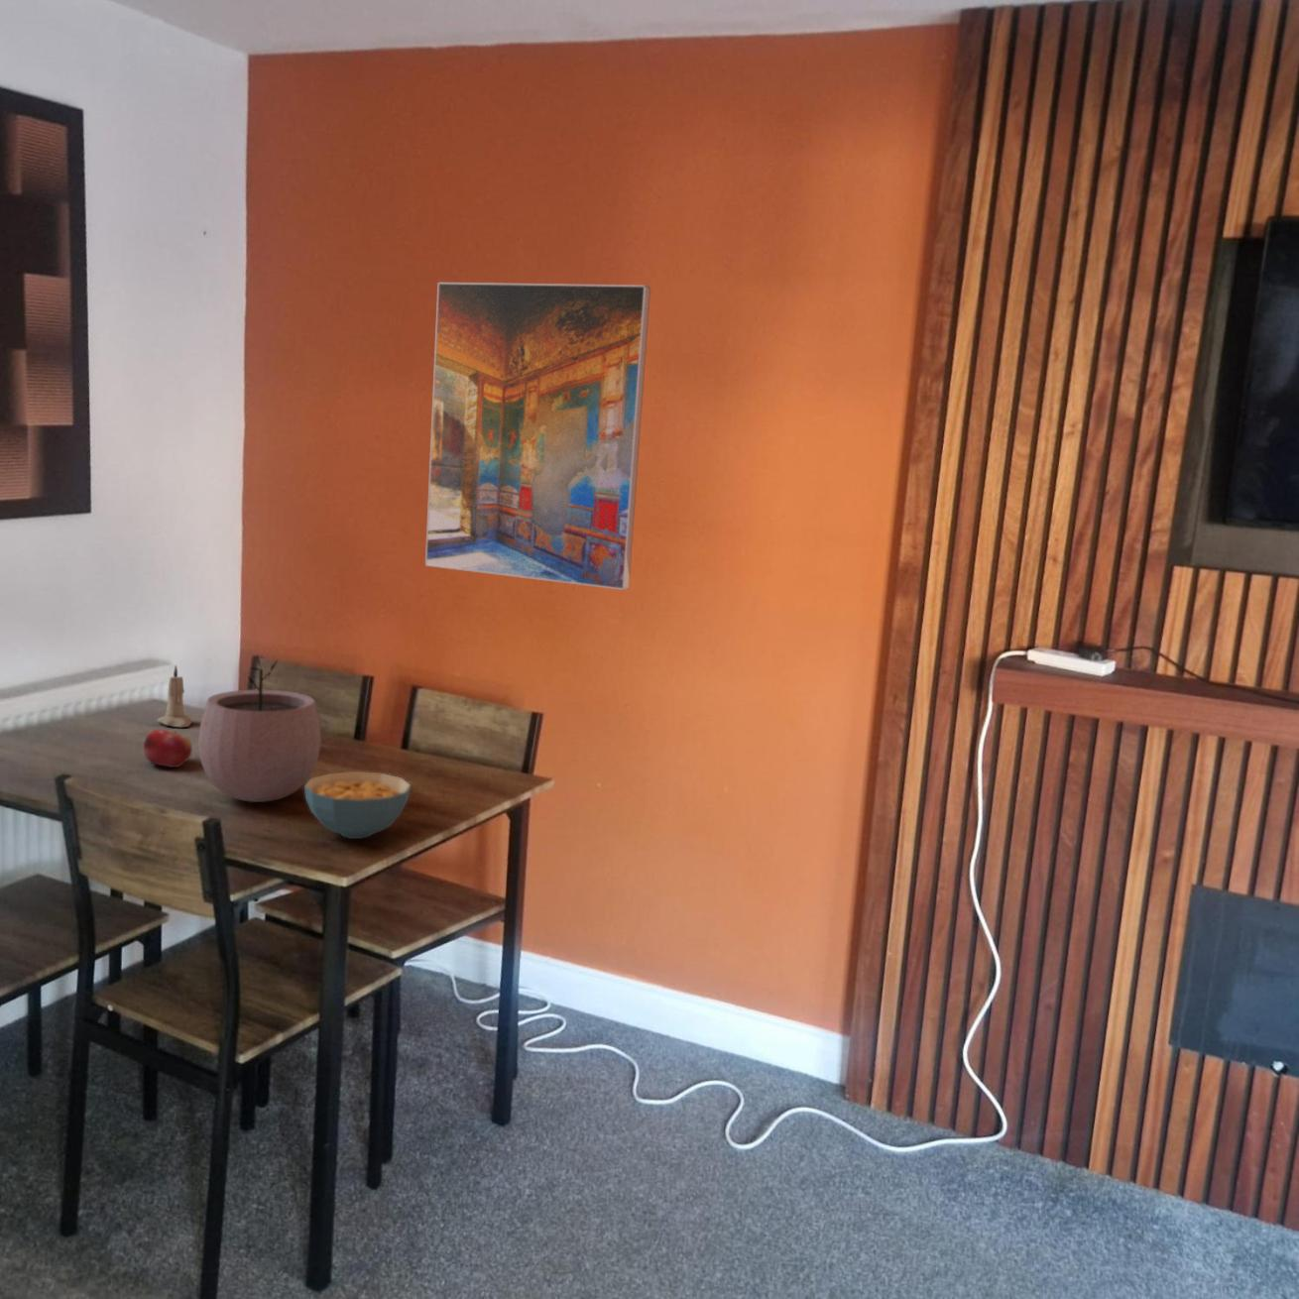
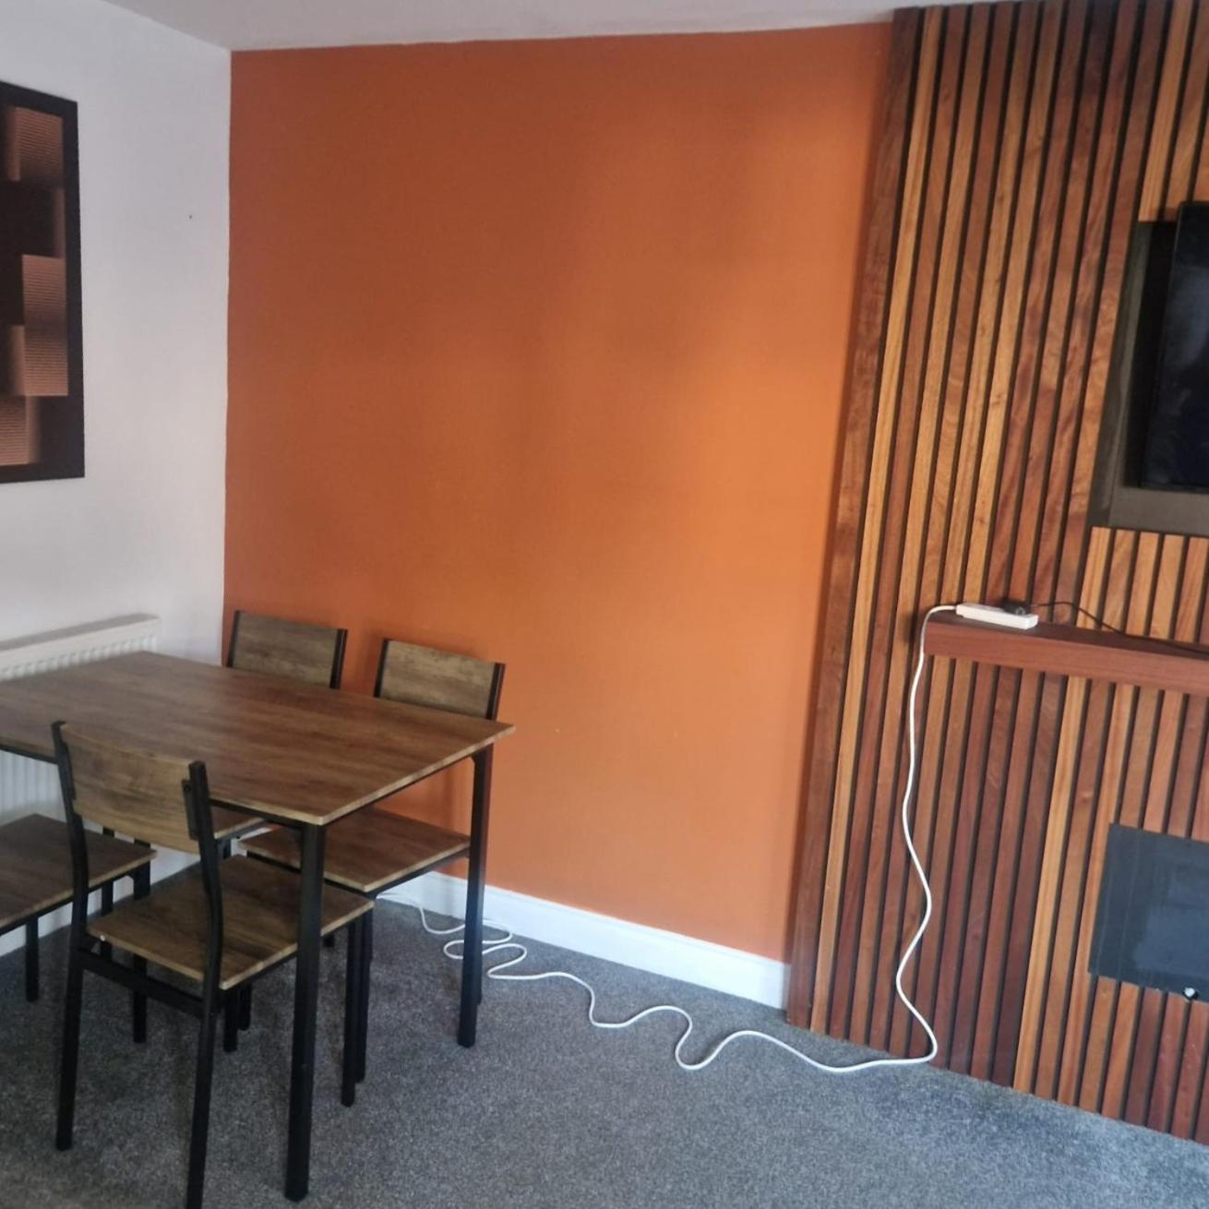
- cereal bowl [303,771,413,840]
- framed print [425,282,652,591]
- plant pot [197,653,321,803]
- fruit [143,728,194,768]
- candle [156,664,194,728]
